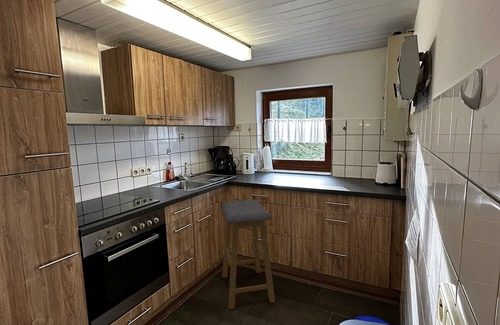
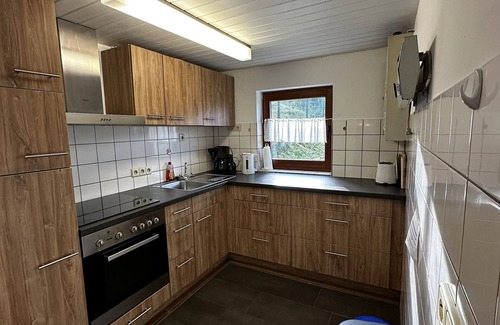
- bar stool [221,199,276,310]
